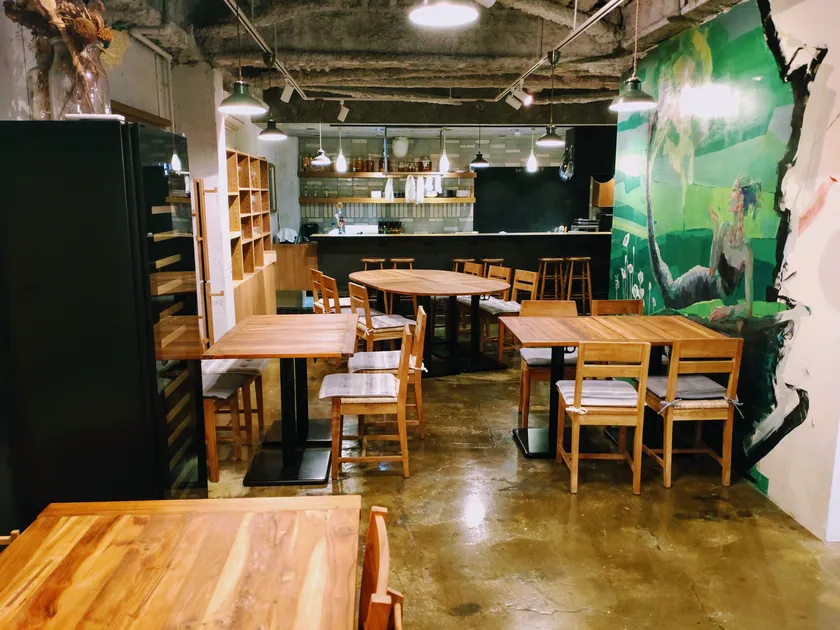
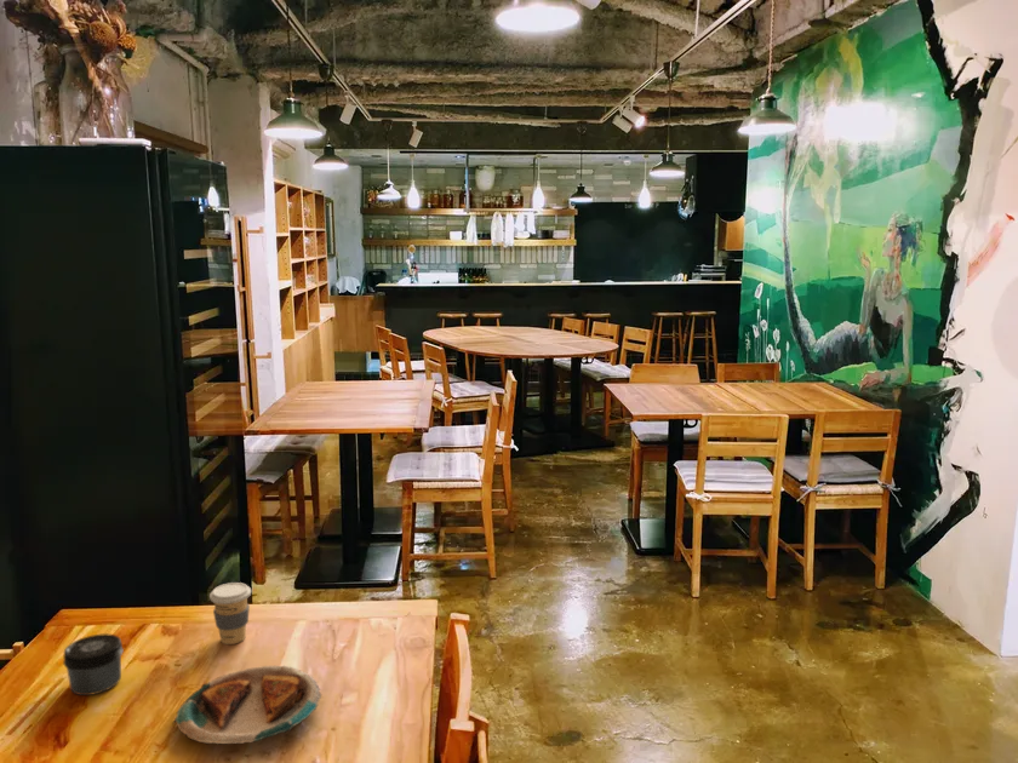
+ plate [171,665,322,745]
+ jar [62,632,125,696]
+ coffee cup [208,581,252,646]
